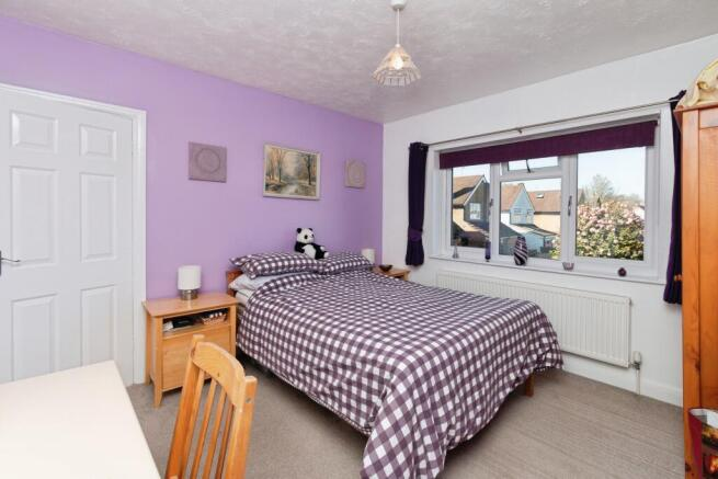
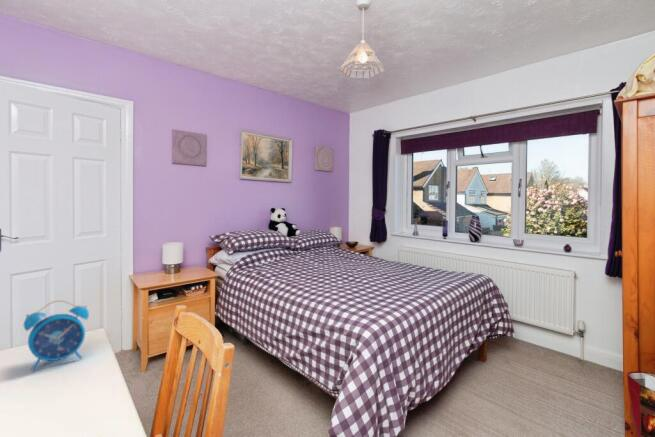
+ alarm clock [23,299,90,372]
